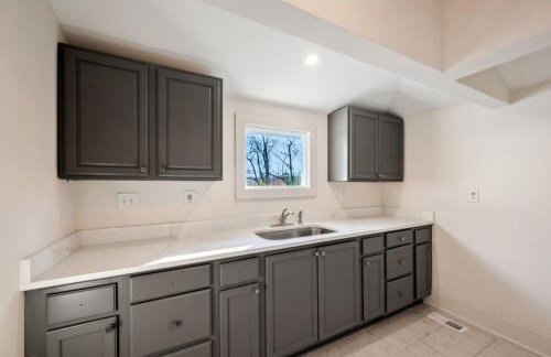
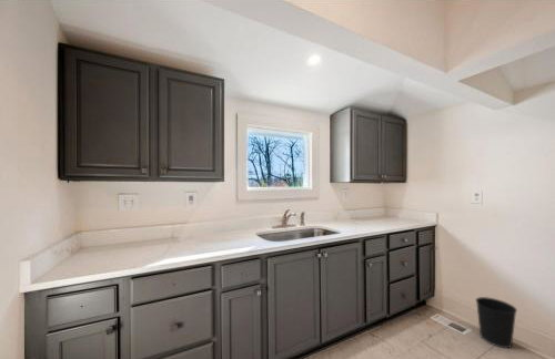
+ wastebasket [475,296,518,349]
